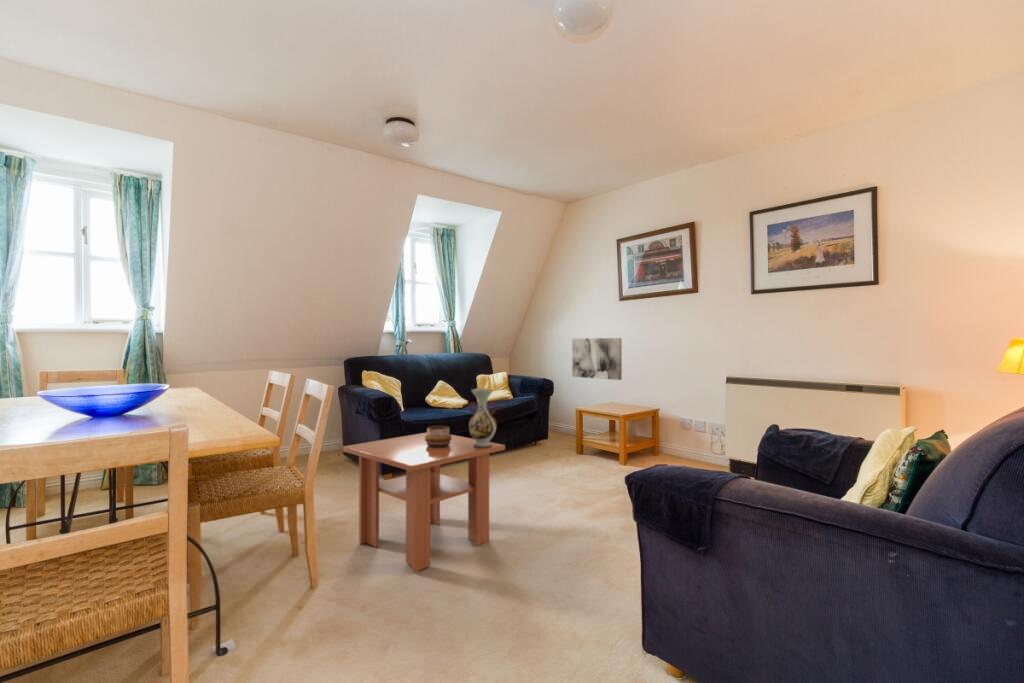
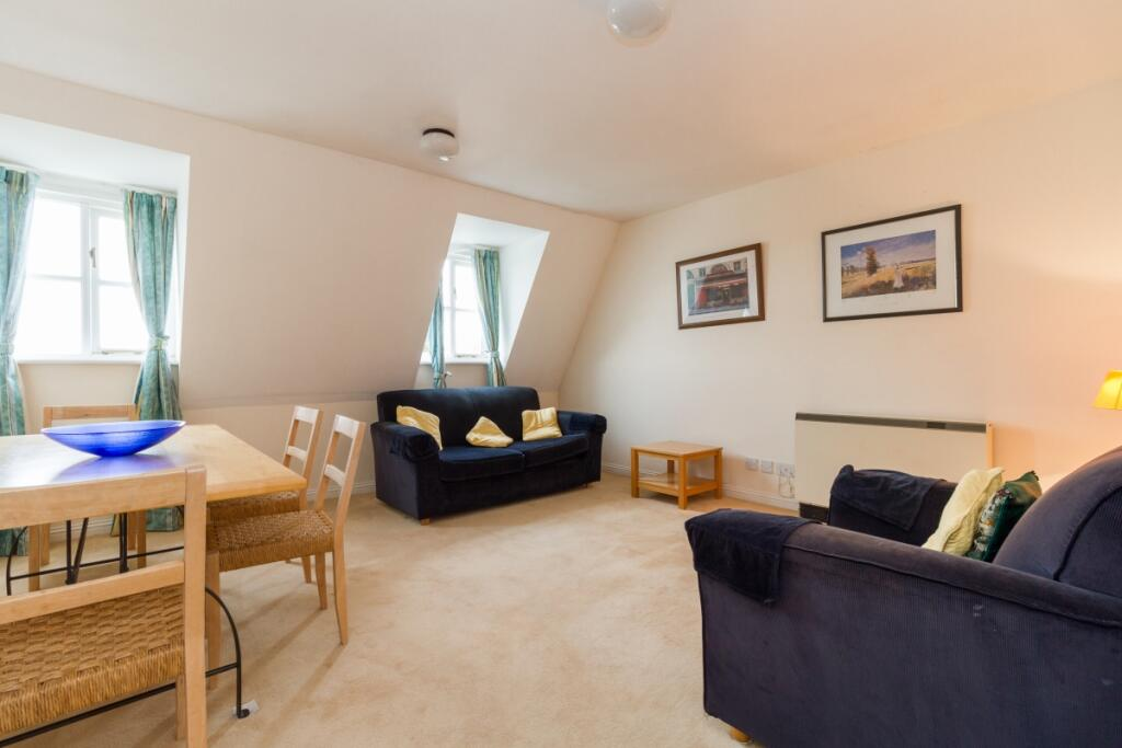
- vase [467,387,498,447]
- decorative bowl [425,425,452,447]
- wall art [571,337,623,381]
- coffee table [342,432,506,573]
